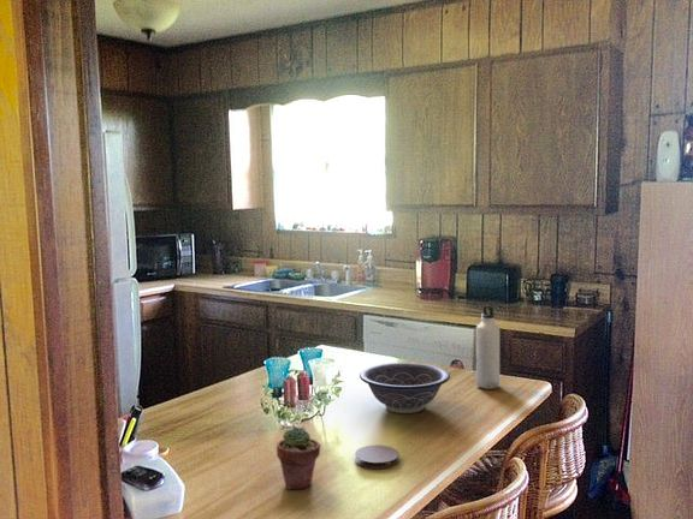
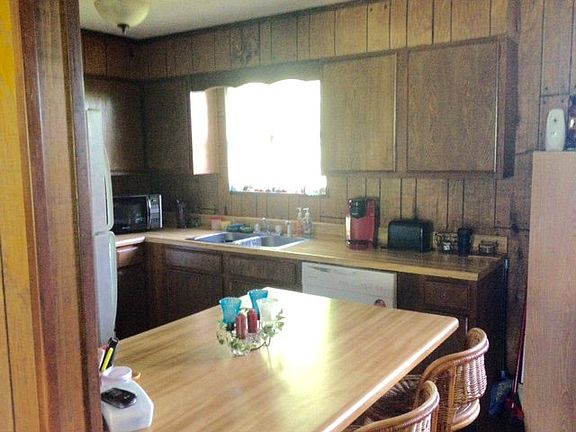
- potted succulent [276,425,321,490]
- coaster [354,445,401,470]
- water bottle [475,304,500,390]
- decorative bowl [359,362,451,414]
